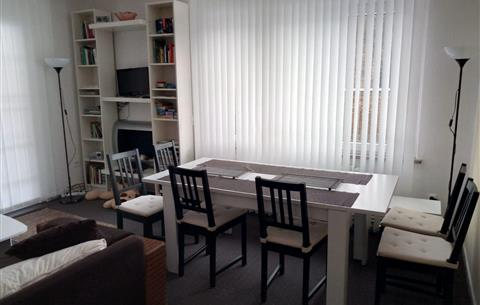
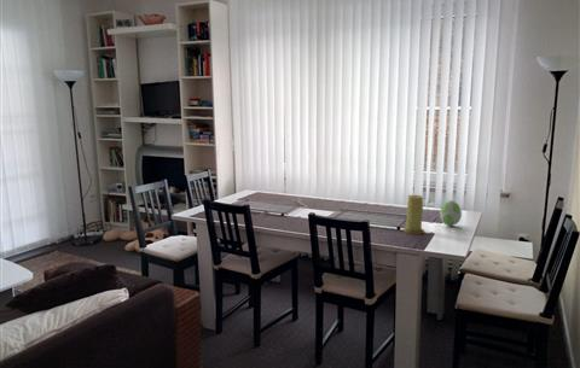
+ decorative egg [439,199,463,227]
+ candle [402,194,425,234]
